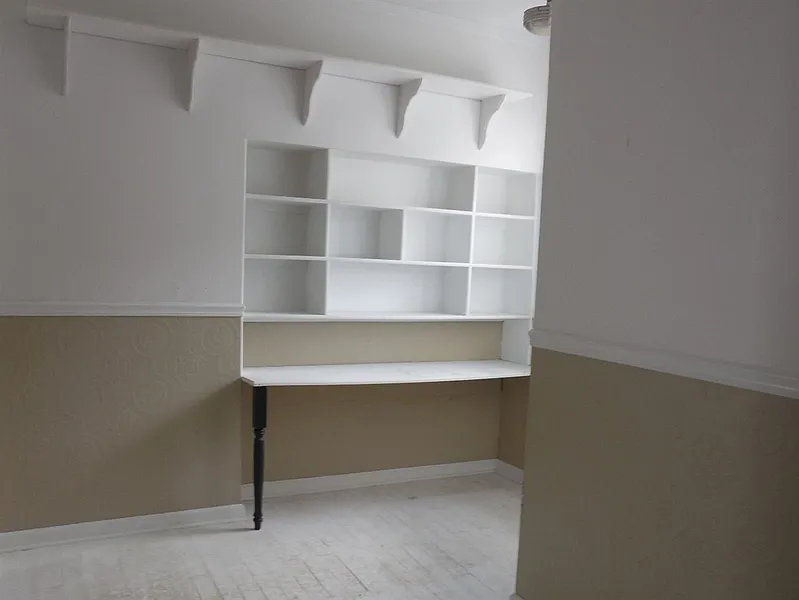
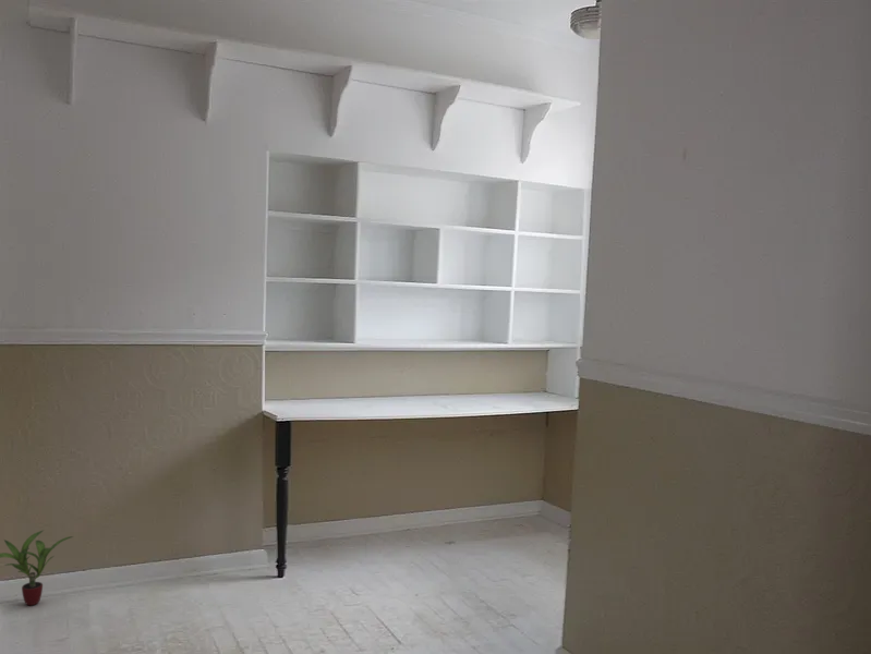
+ potted plant [0,529,74,606]
